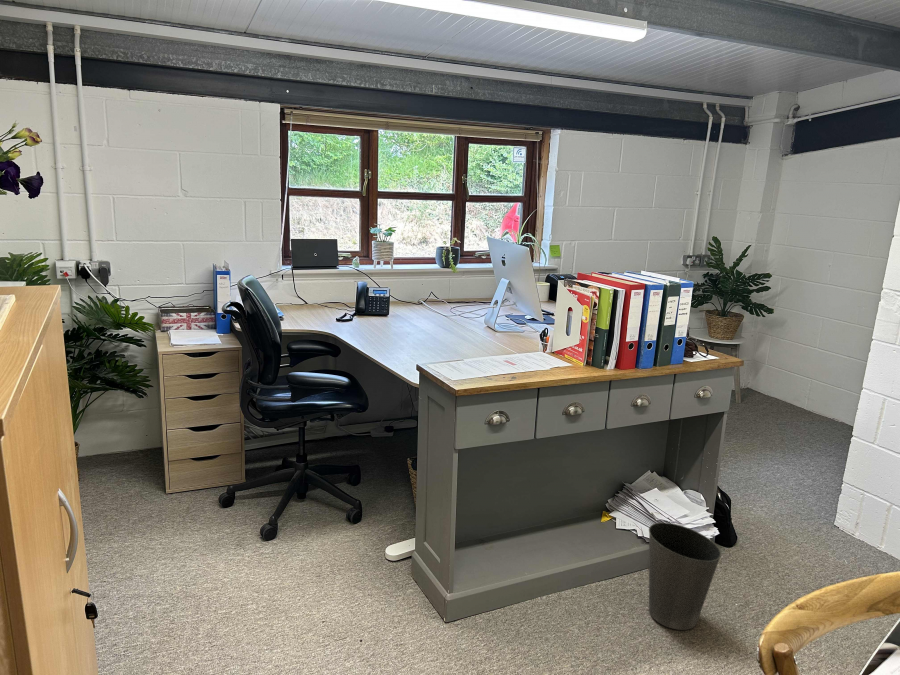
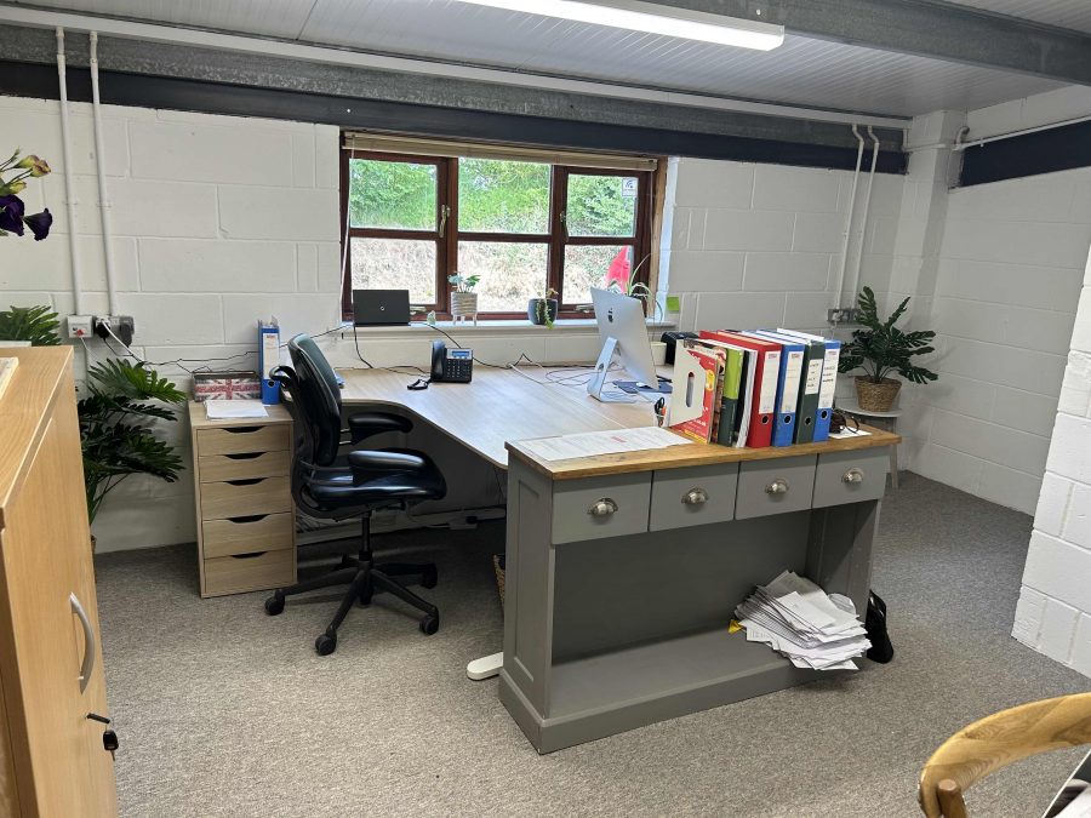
- waste basket [648,522,722,631]
